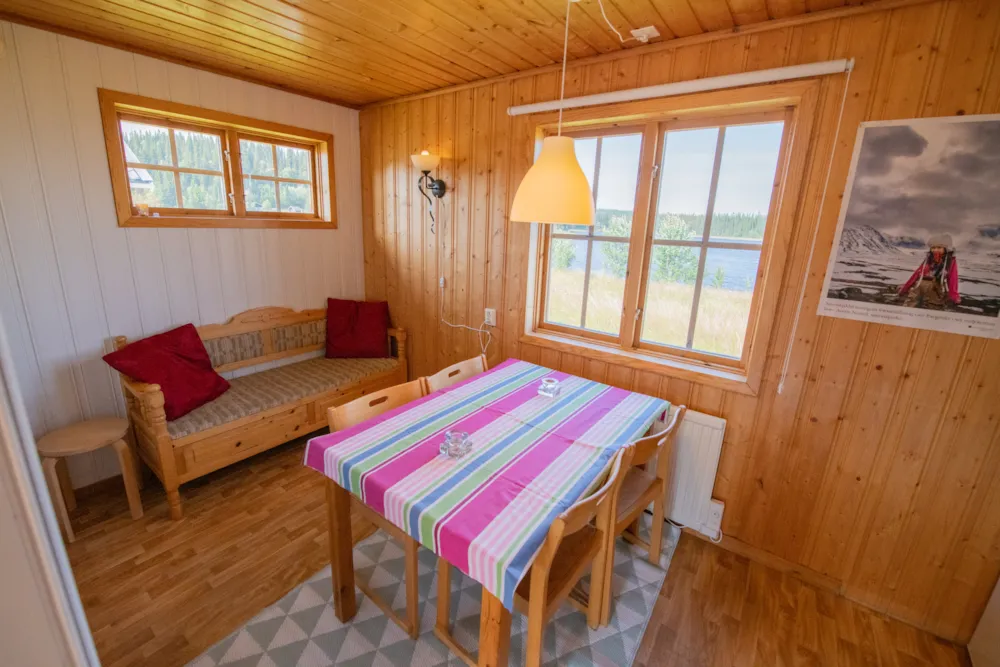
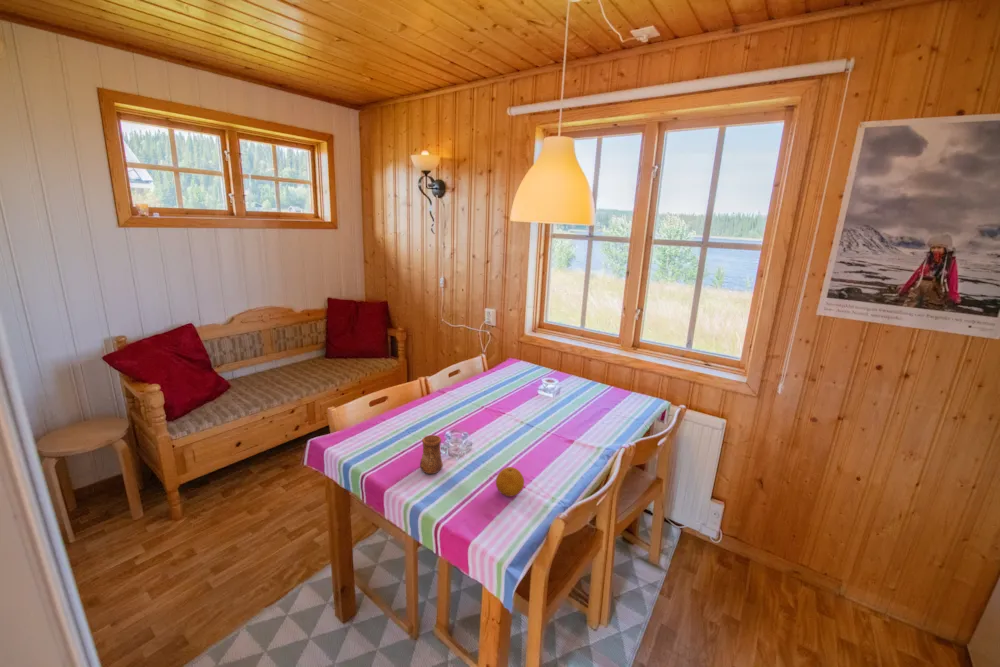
+ fruit [495,466,525,498]
+ cup [419,434,444,475]
